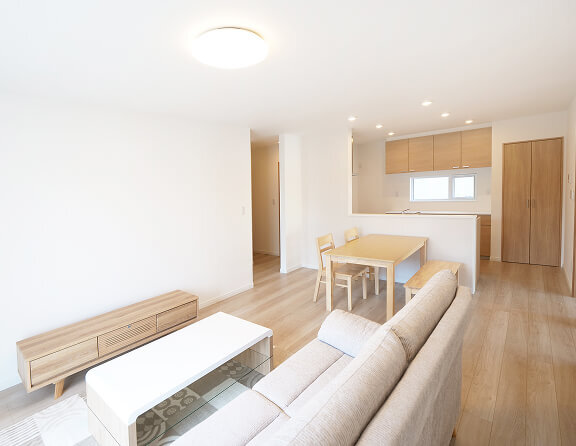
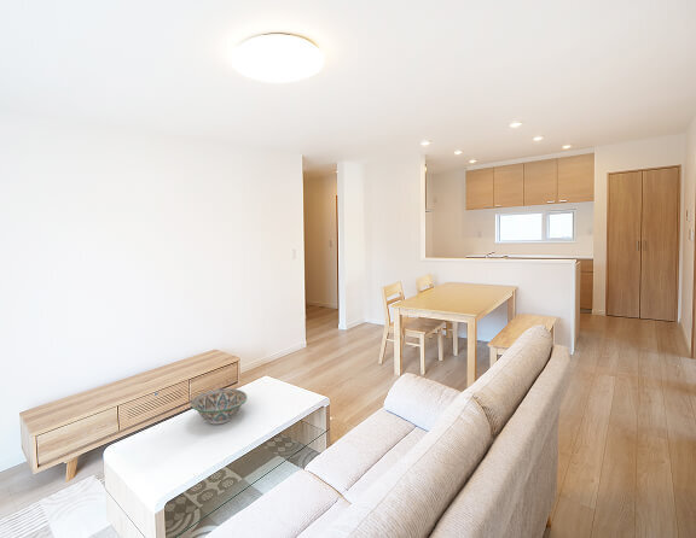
+ decorative bowl [190,387,248,426]
